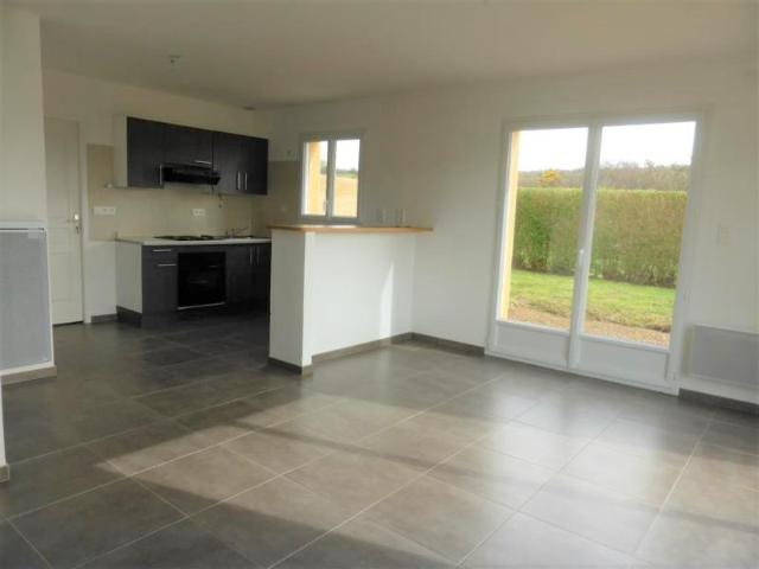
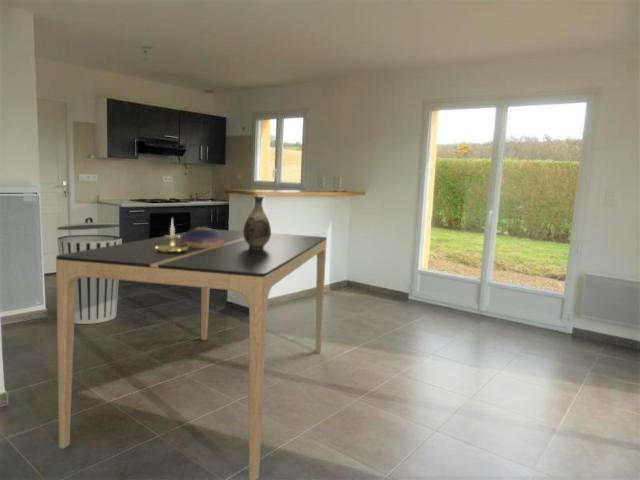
+ dining table [55,228,328,480]
+ trash can [56,217,123,325]
+ vase [242,195,272,249]
+ candle holder [155,217,192,253]
+ decorative bowl [180,226,224,247]
